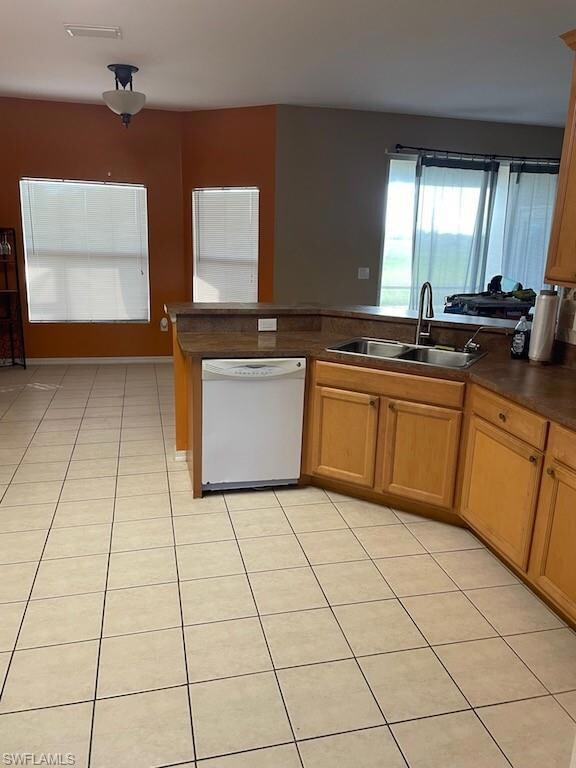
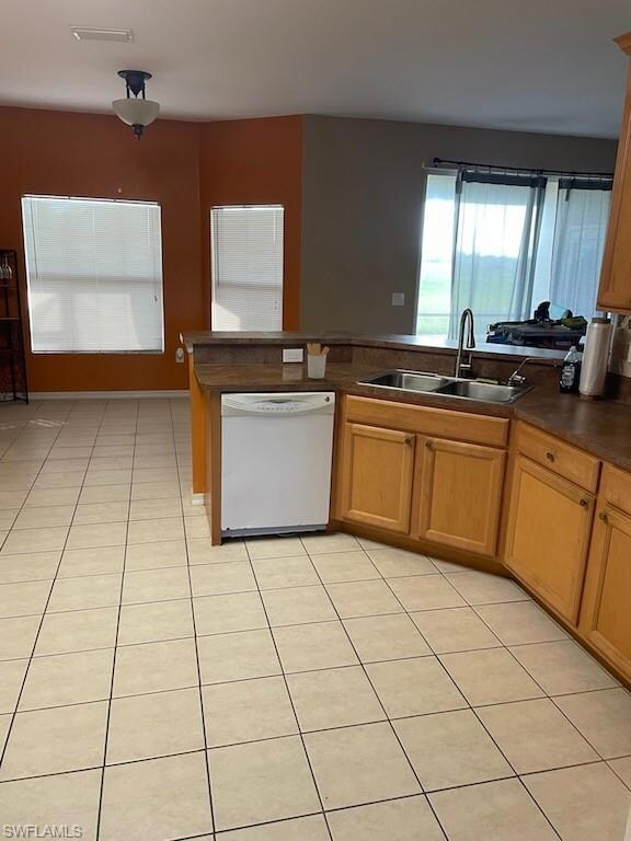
+ utensil holder [306,343,330,380]
